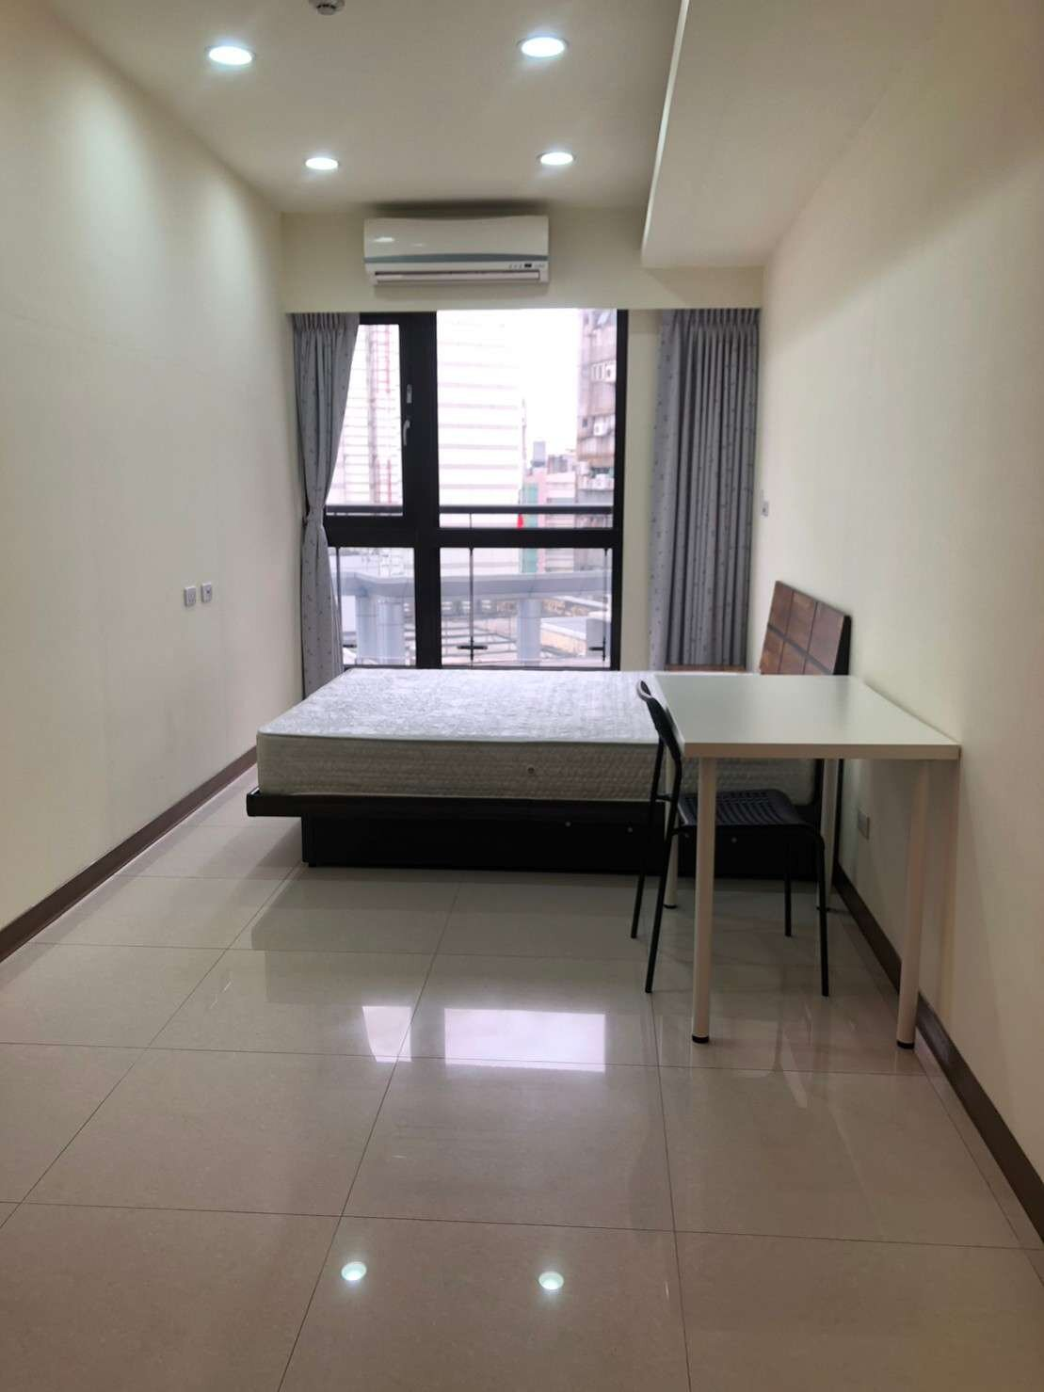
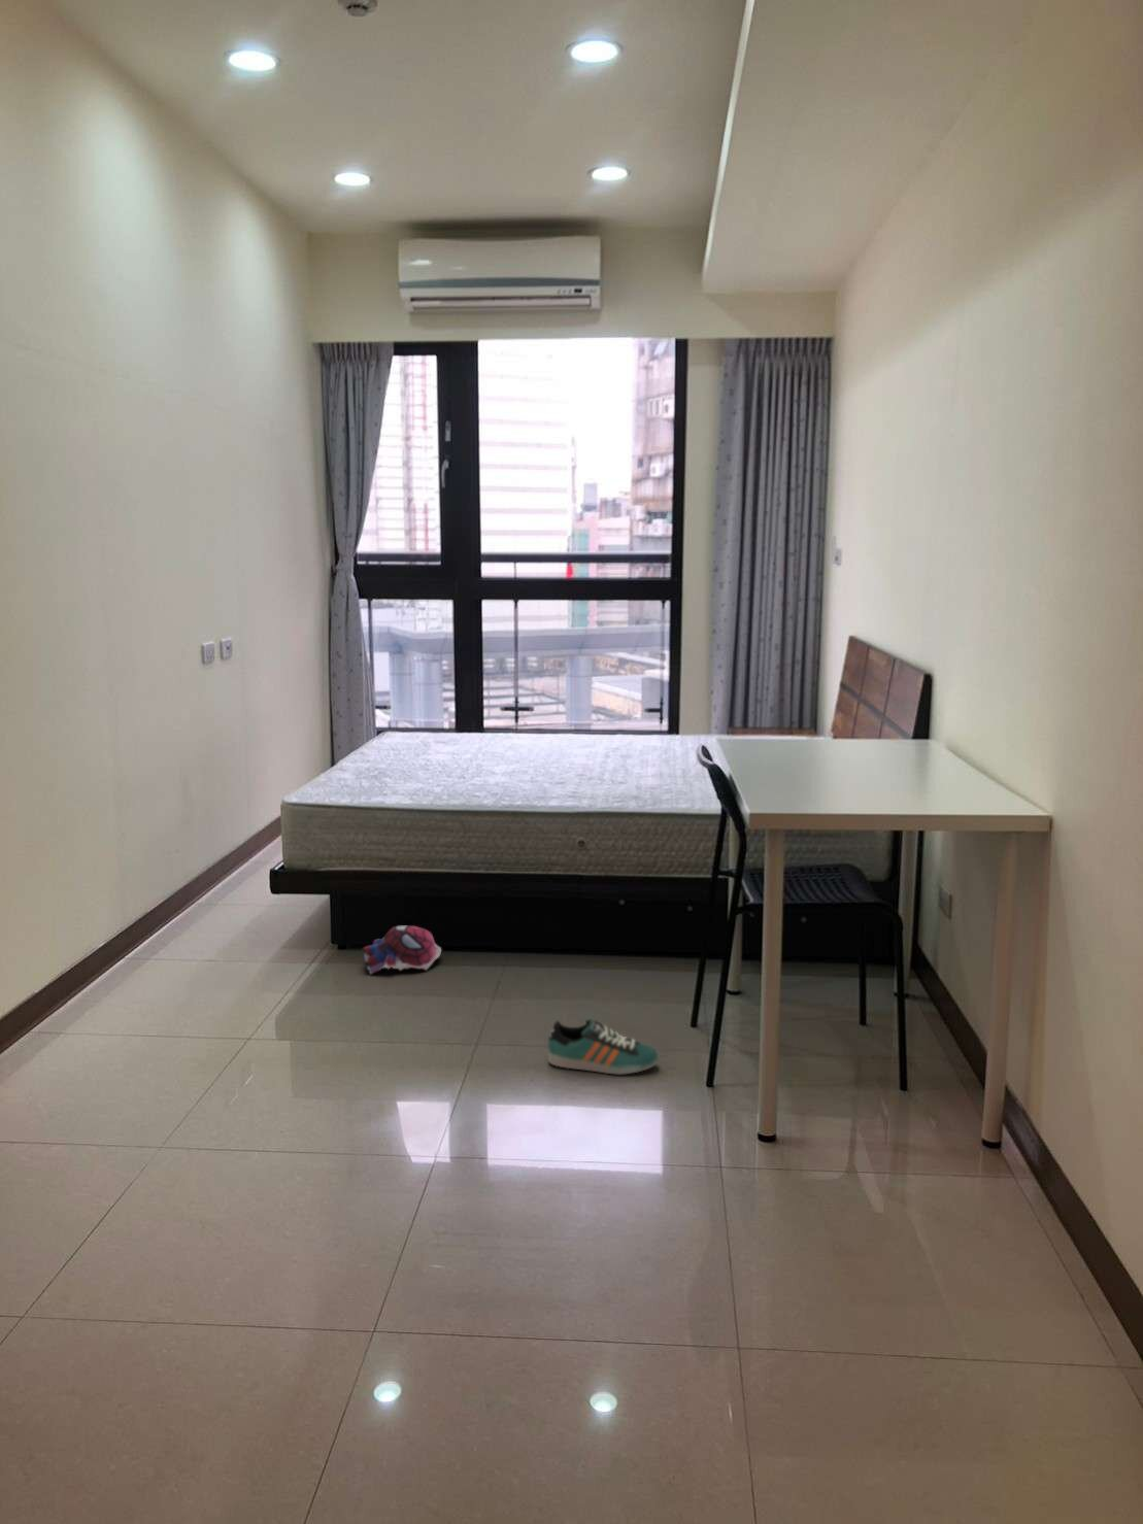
+ sneaker [547,1018,659,1075]
+ plush toy [361,925,442,974]
